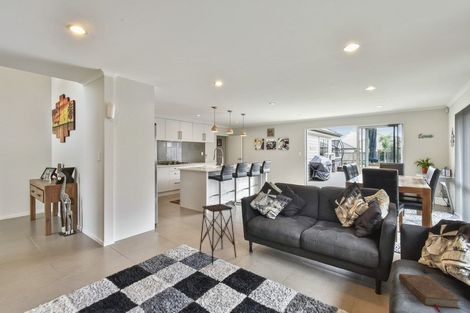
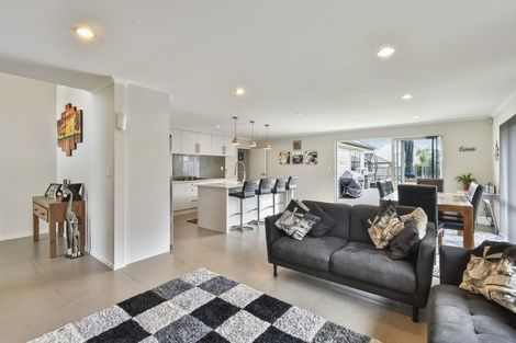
- book [398,273,461,313]
- side table [198,203,237,266]
